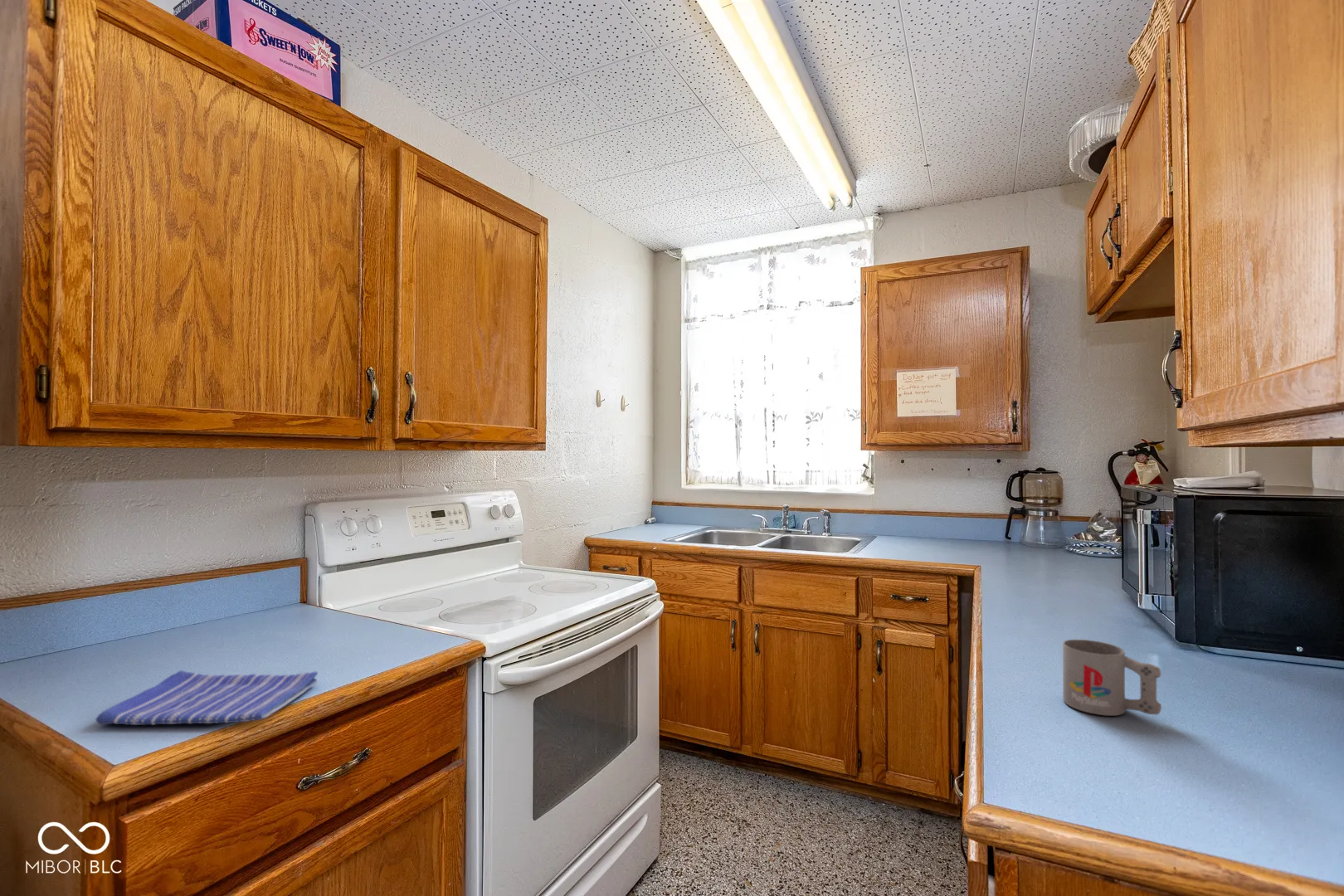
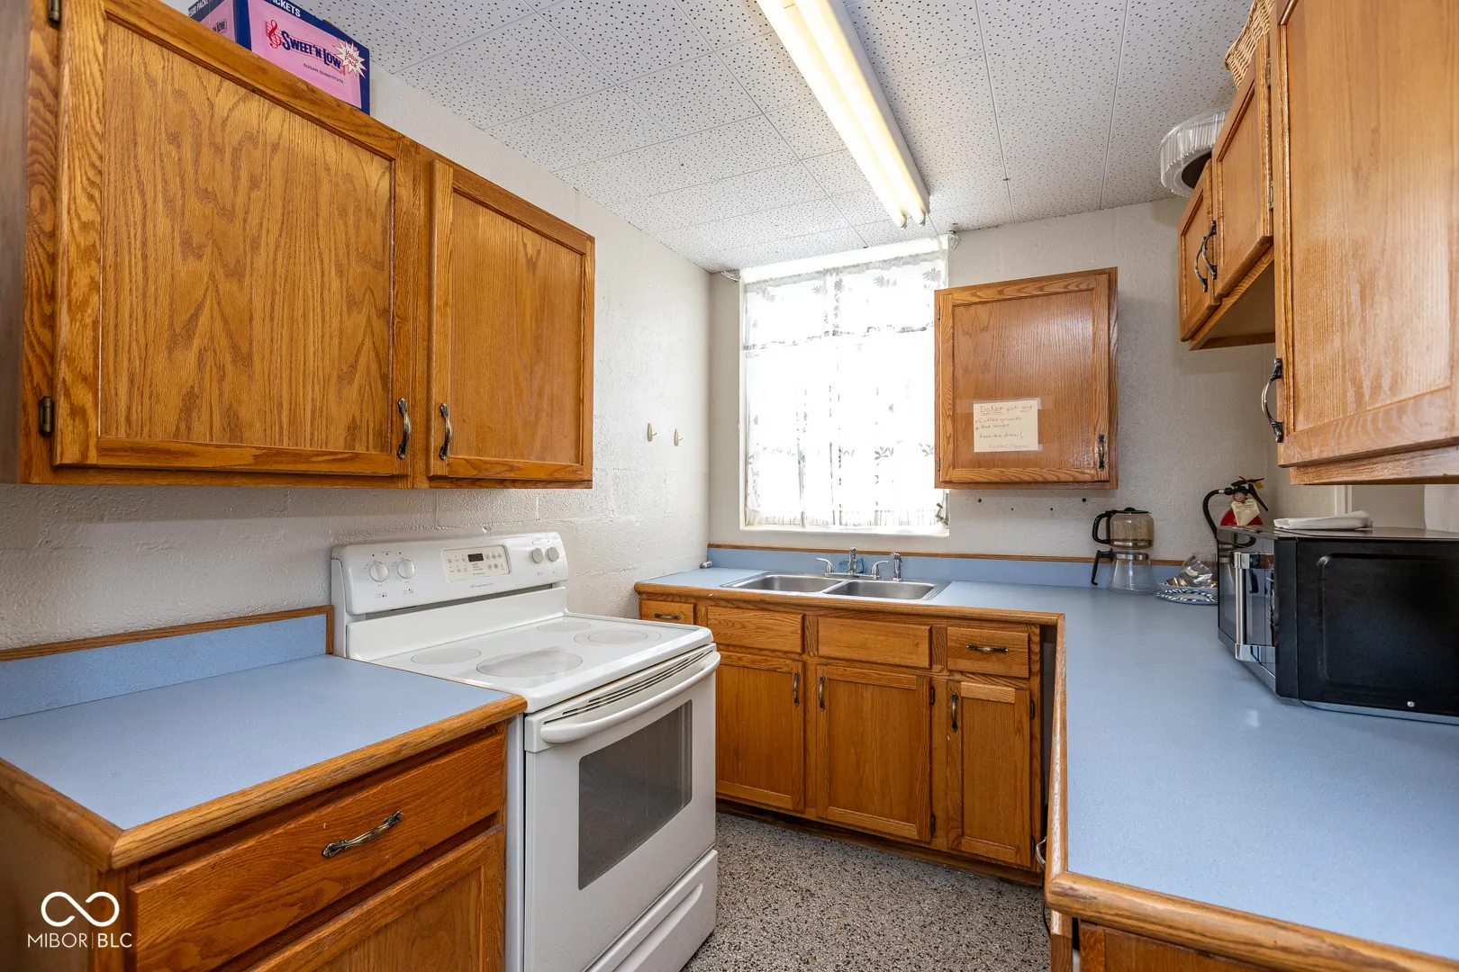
- dish towel [95,670,319,726]
- mug [1062,639,1162,717]
